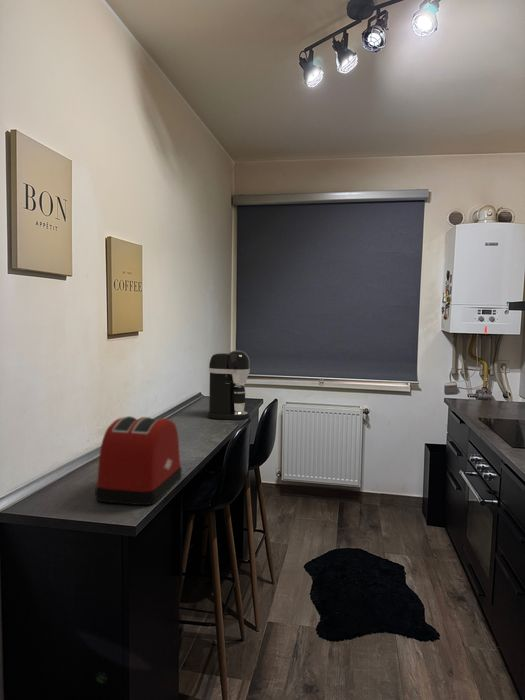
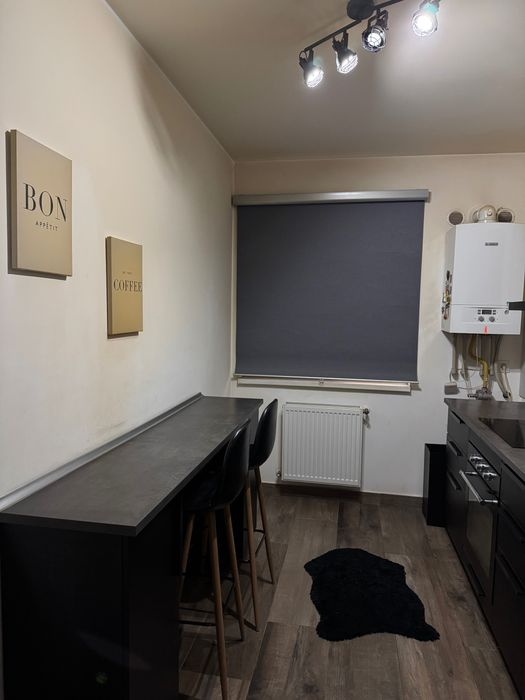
- toaster [94,415,183,506]
- coffee maker [207,350,251,421]
